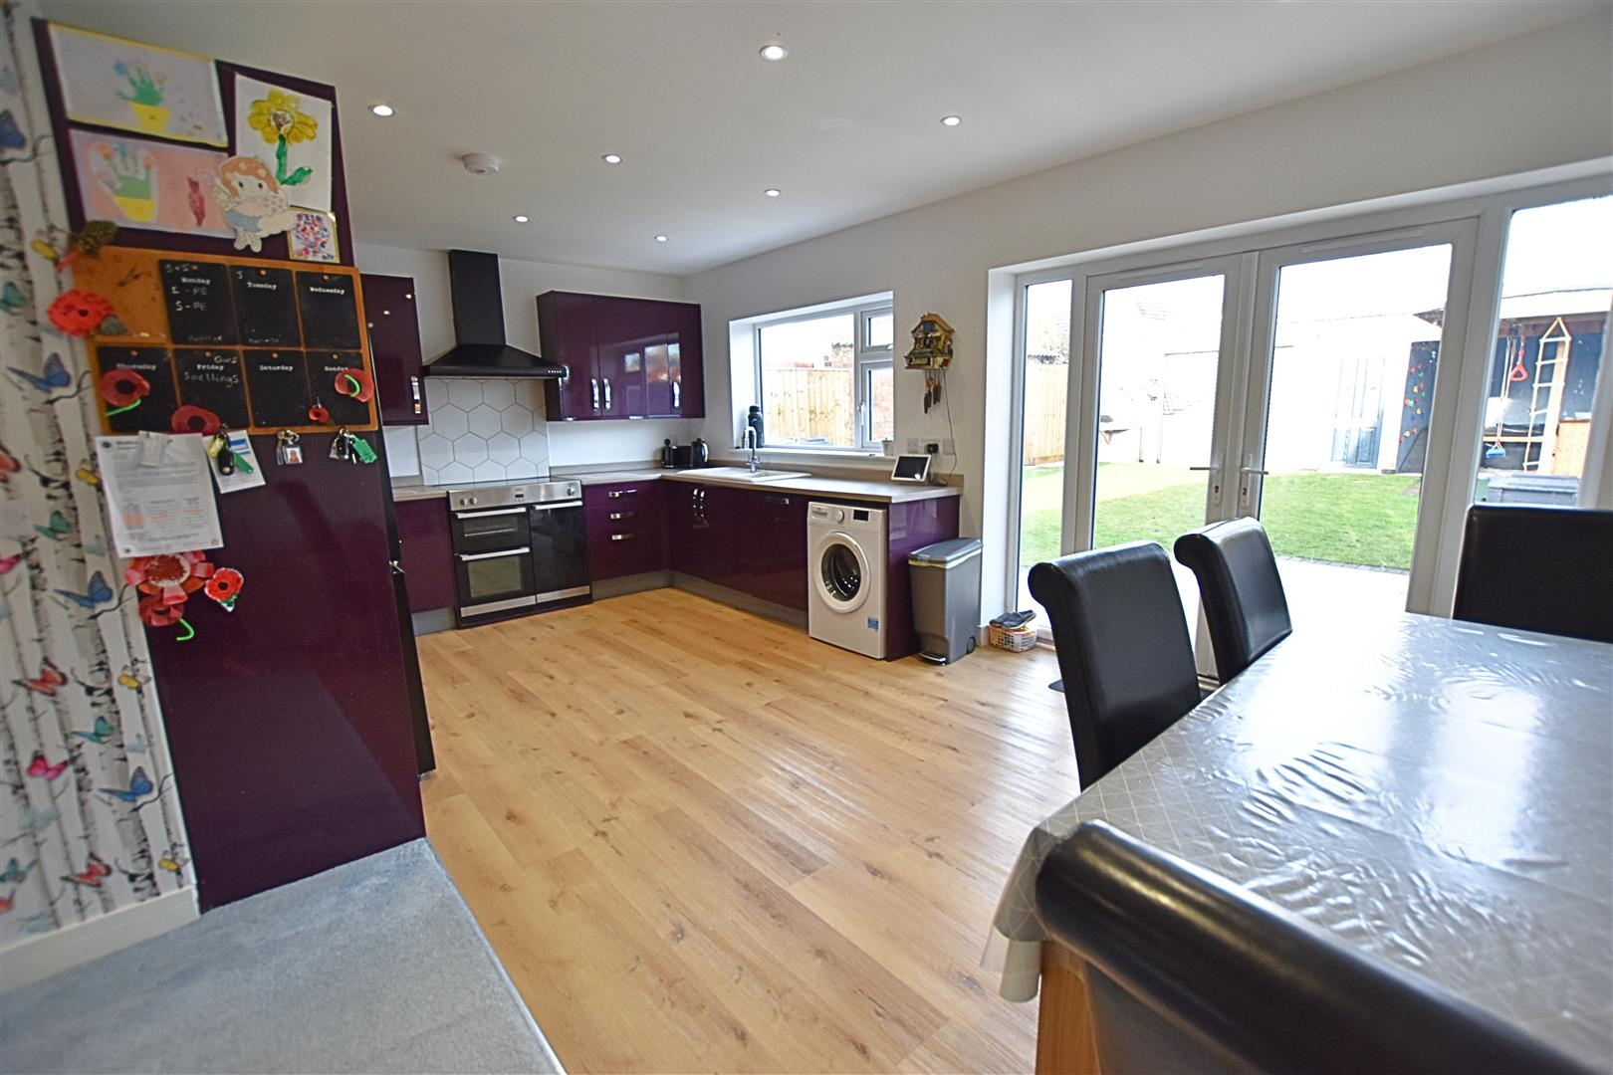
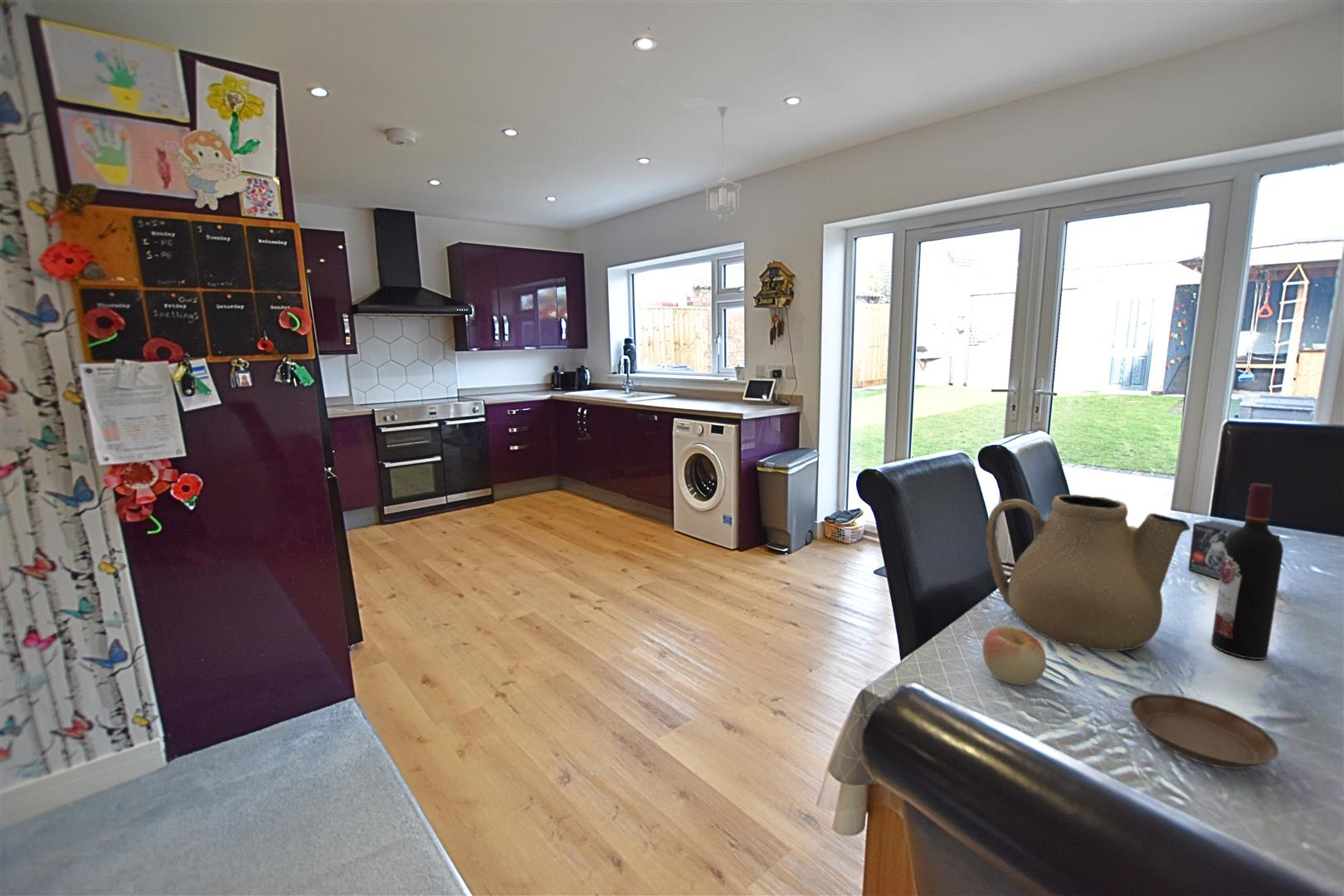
+ saucer [1129,693,1280,770]
+ small box [1187,519,1281,580]
+ pendant light [703,105,743,223]
+ apple [981,626,1047,686]
+ wine bottle [1210,483,1284,660]
+ teapot [986,494,1191,652]
